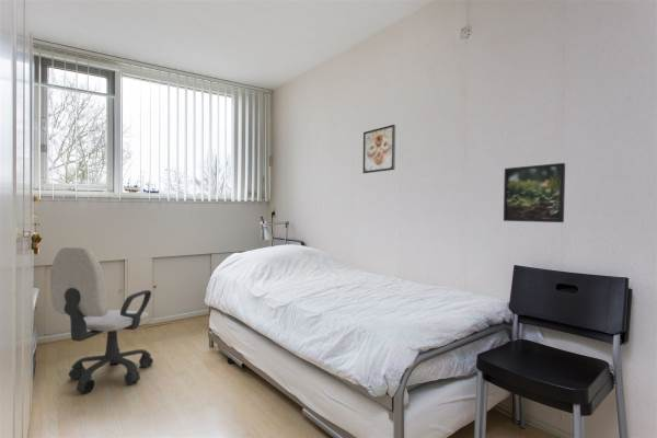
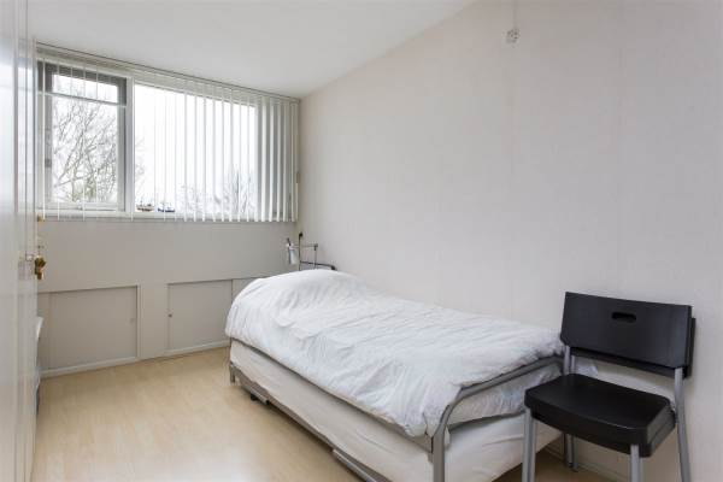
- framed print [361,124,396,174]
- office chair [49,245,154,394]
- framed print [503,162,566,223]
